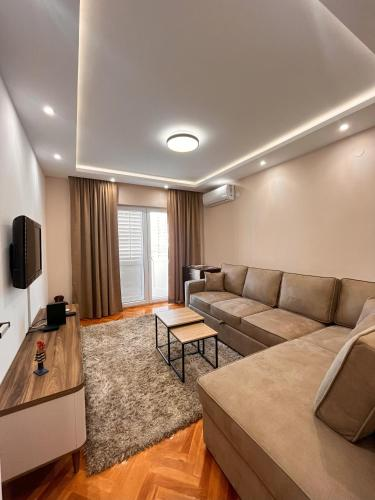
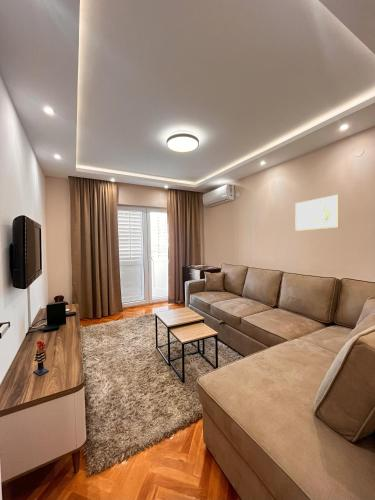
+ wall art [294,194,340,232]
